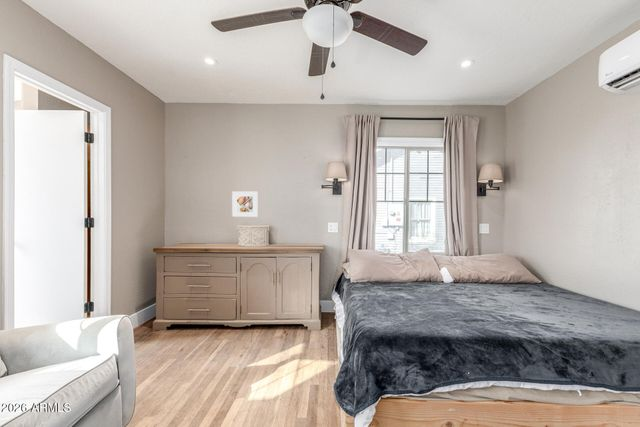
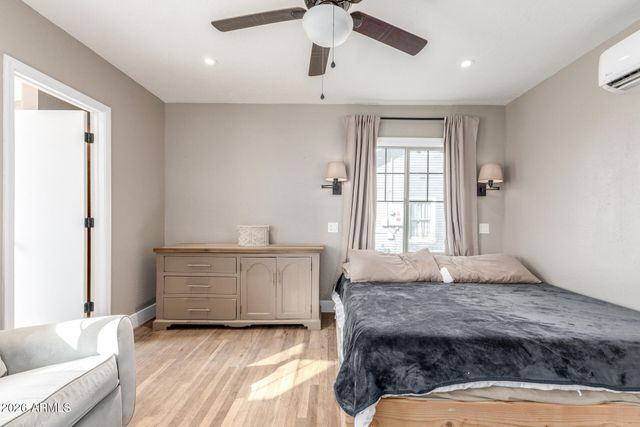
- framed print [231,191,259,218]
